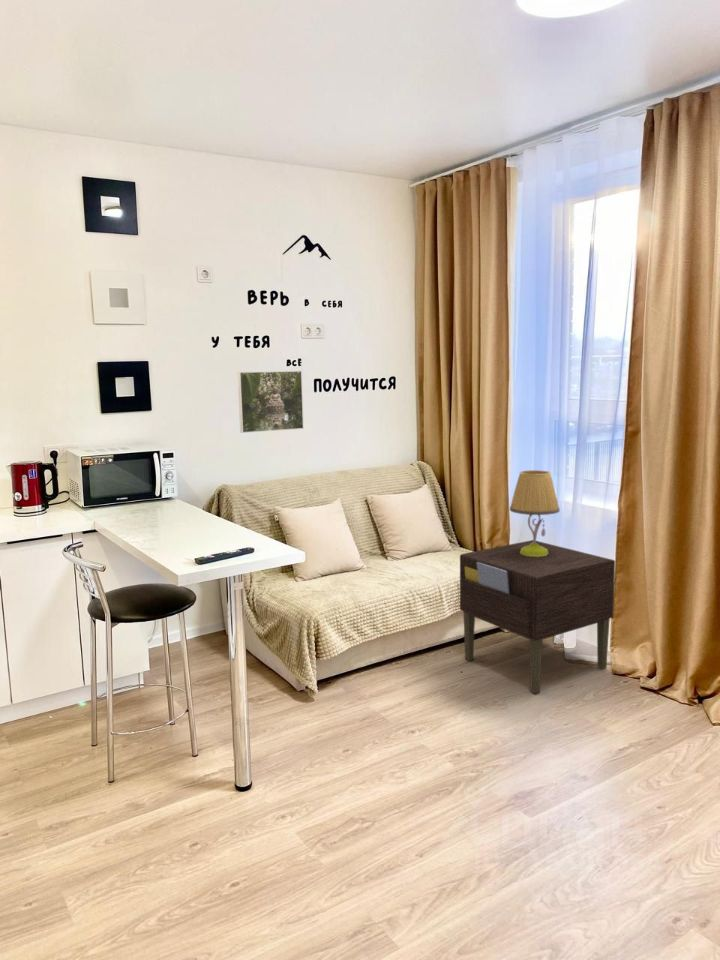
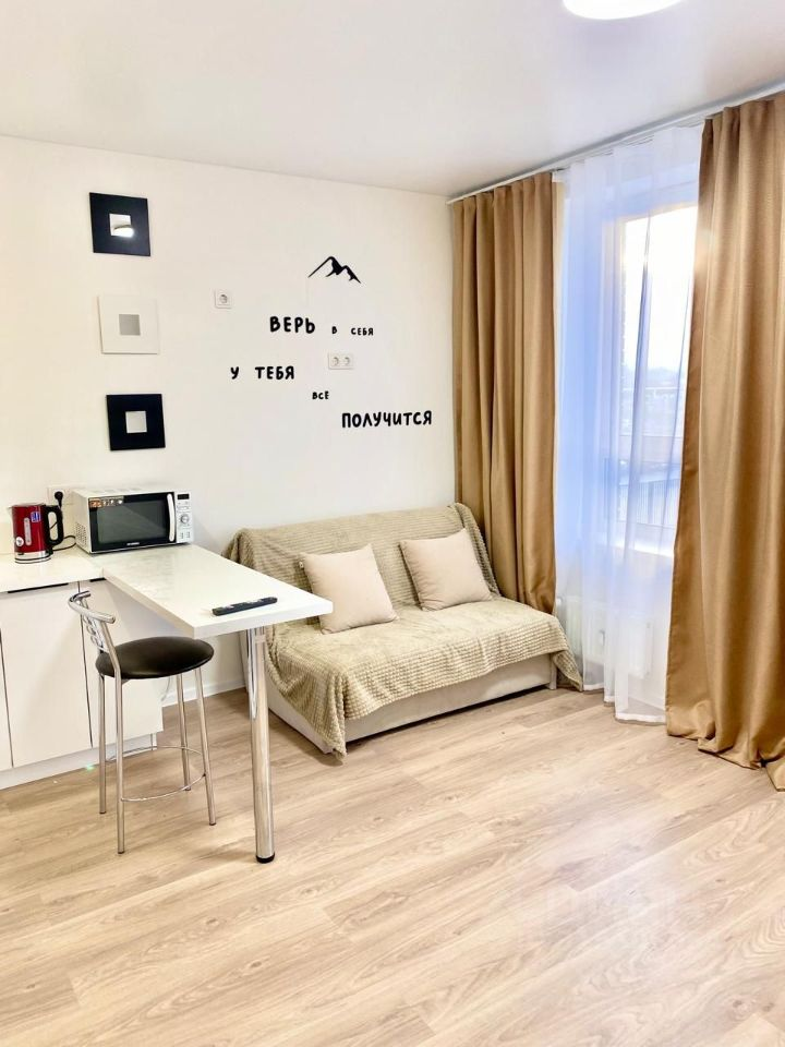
- nightstand [459,539,616,694]
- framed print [237,370,305,434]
- table lamp [509,469,561,557]
